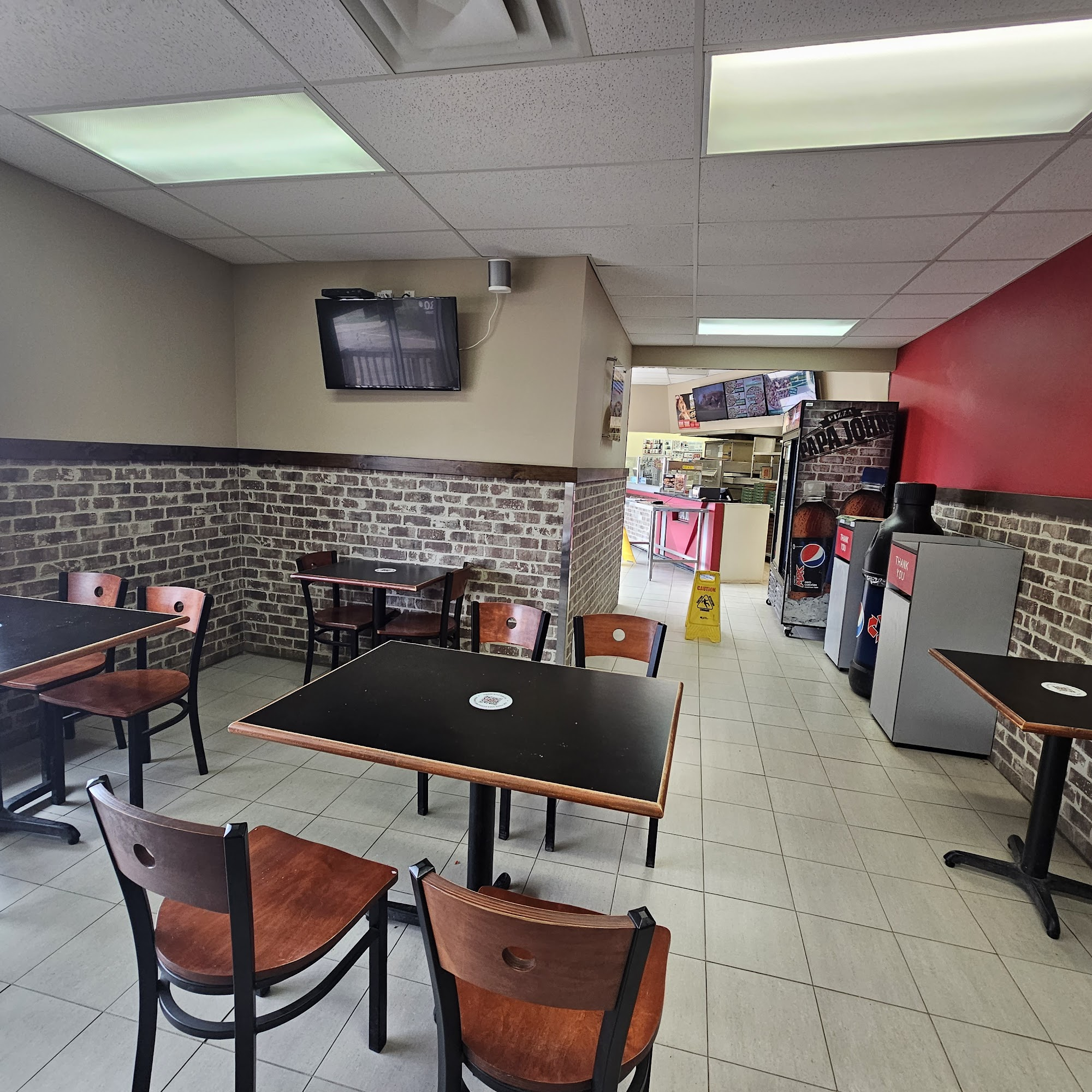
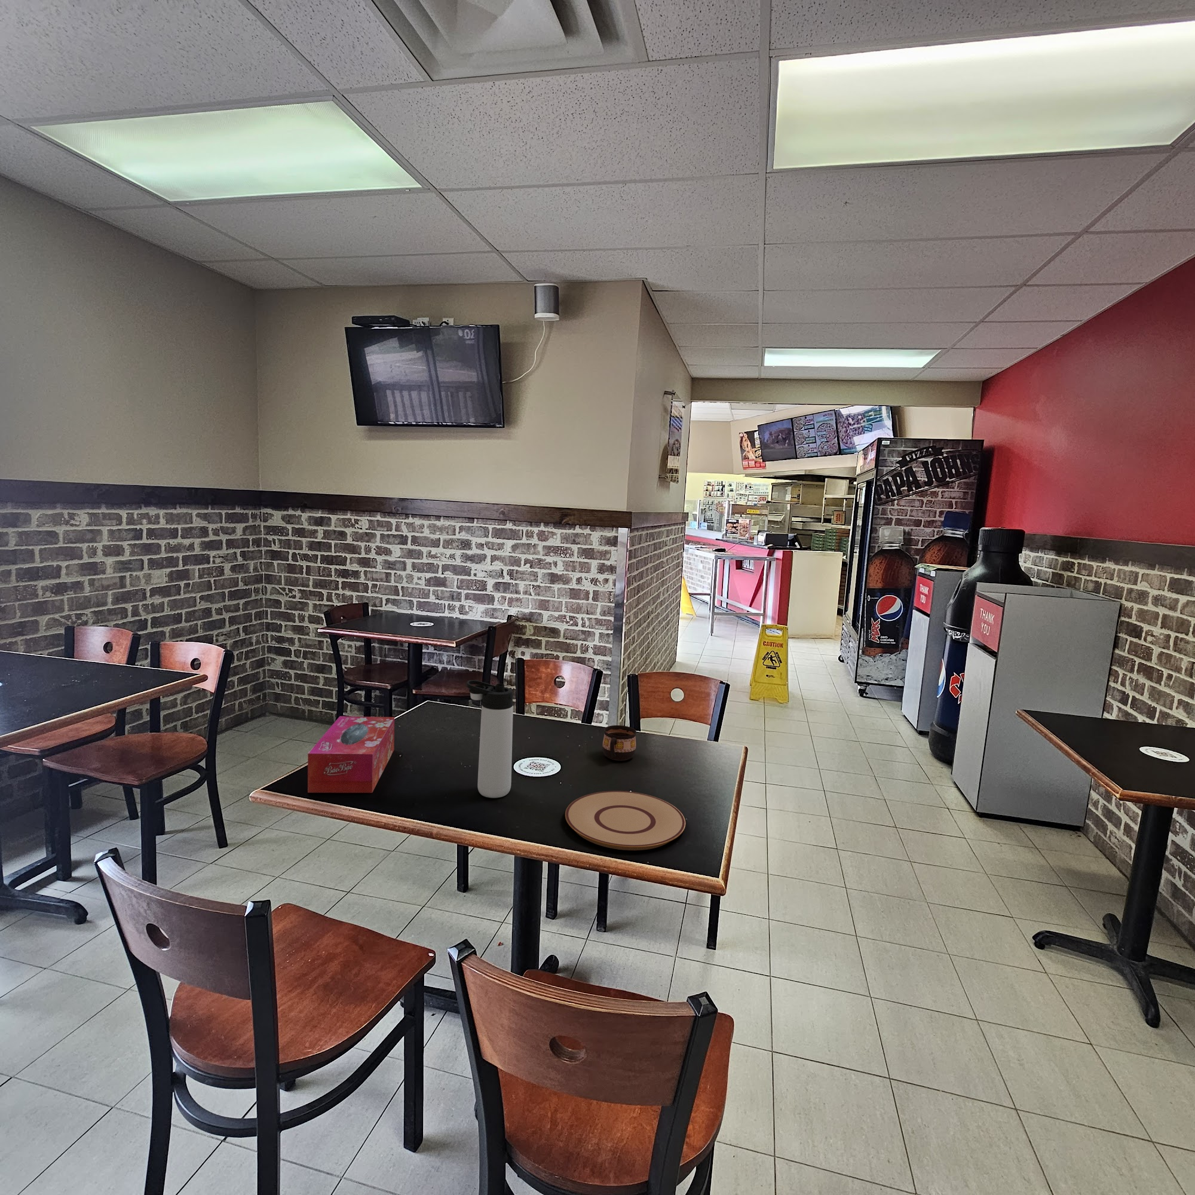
+ tissue box [308,716,395,793]
+ plate [565,790,686,851]
+ thermos bottle [466,680,514,798]
+ cup [602,724,637,762]
